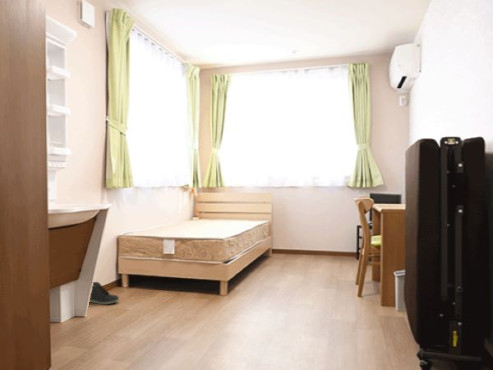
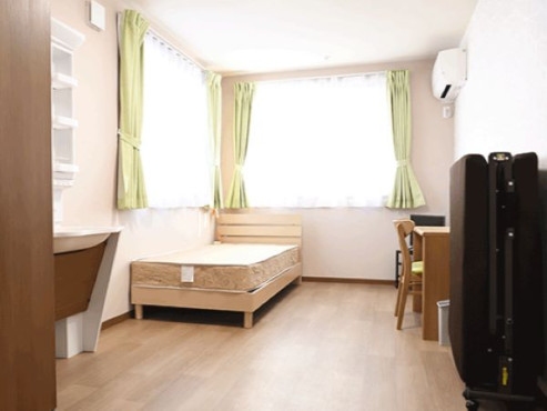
- sneaker [89,281,120,305]
